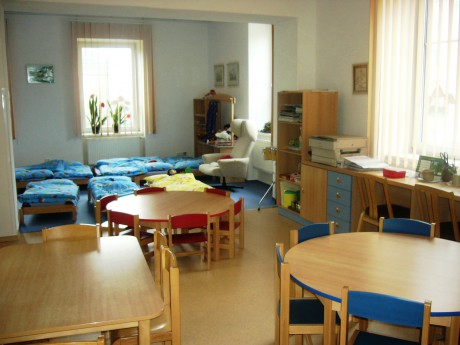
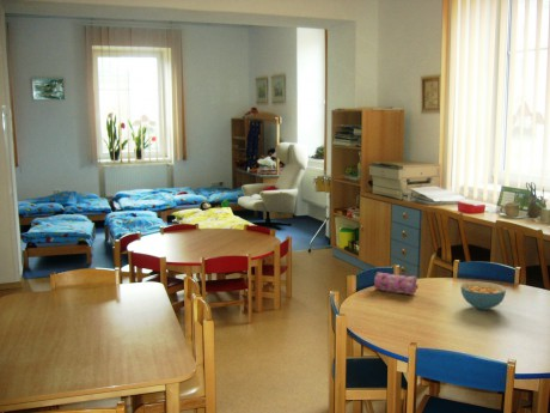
+ pencil case [373,271,418,296]
+ cereal bowl [459,280,507,311]
